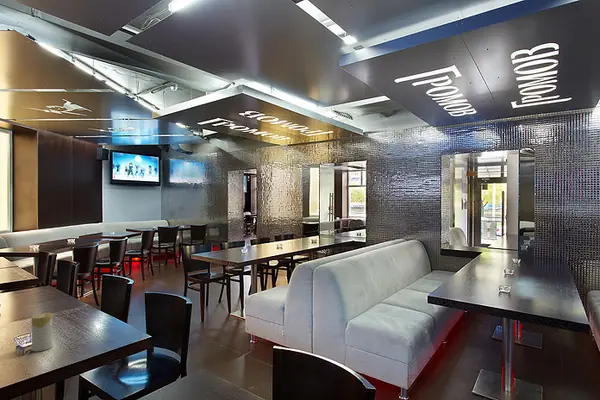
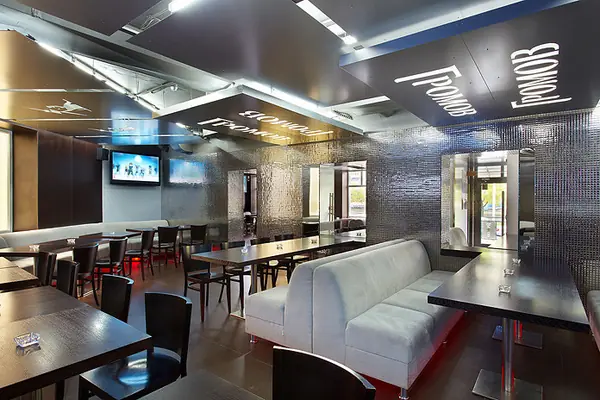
- candle [31,312,54,352]
